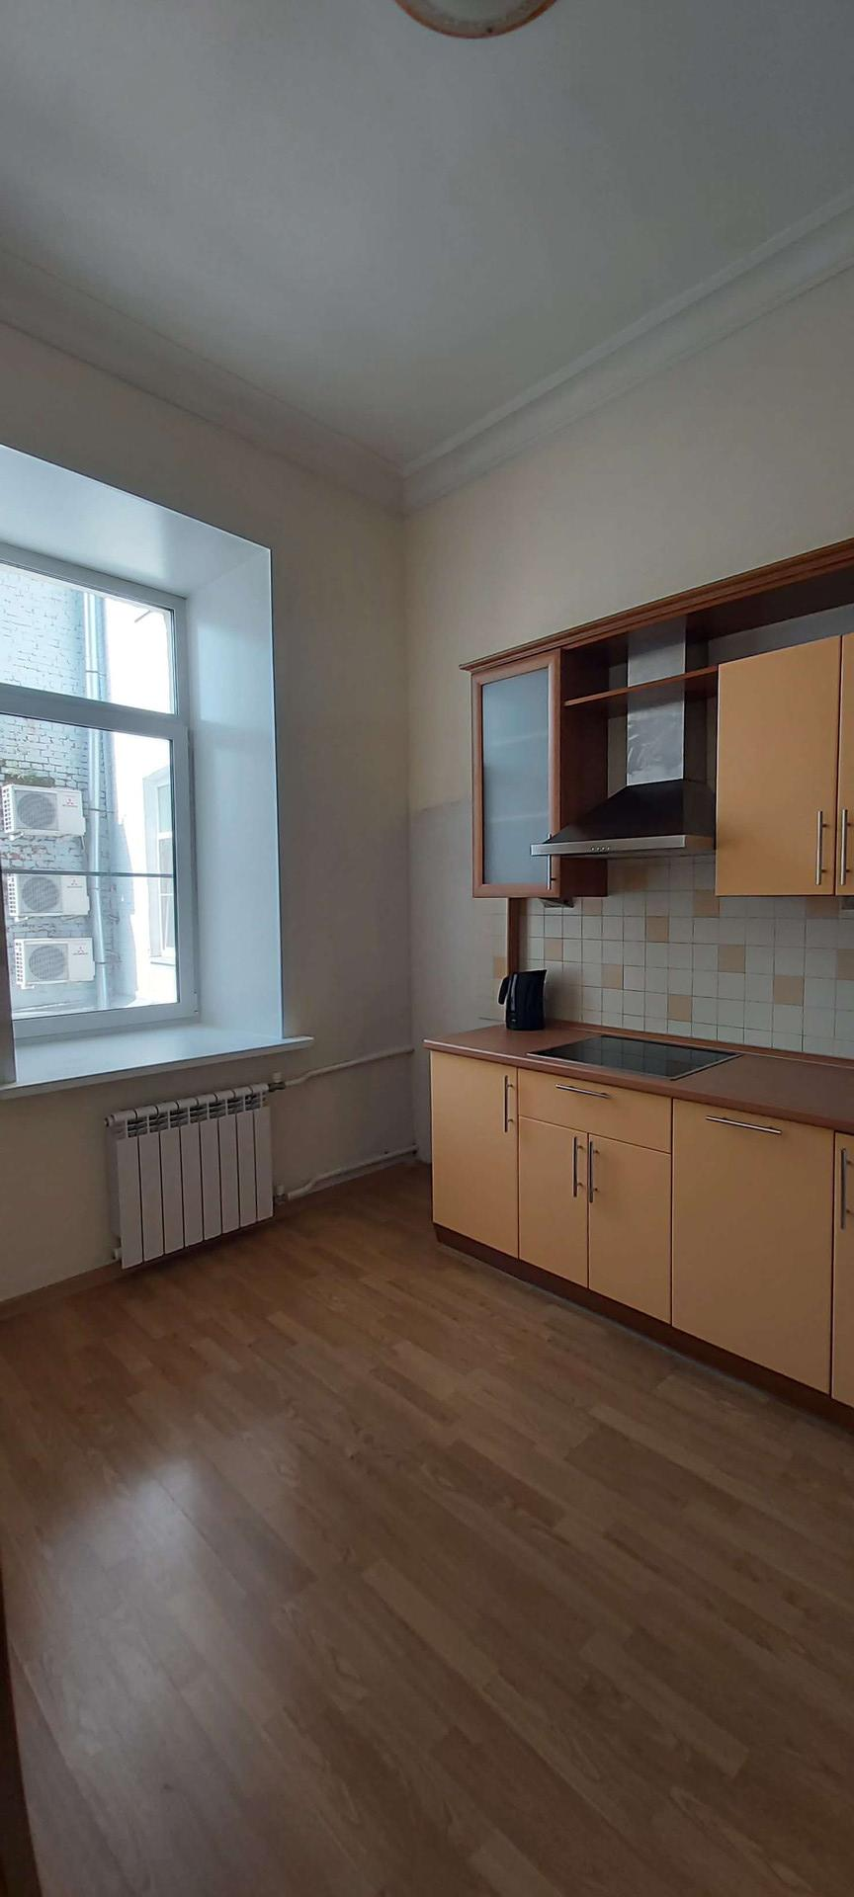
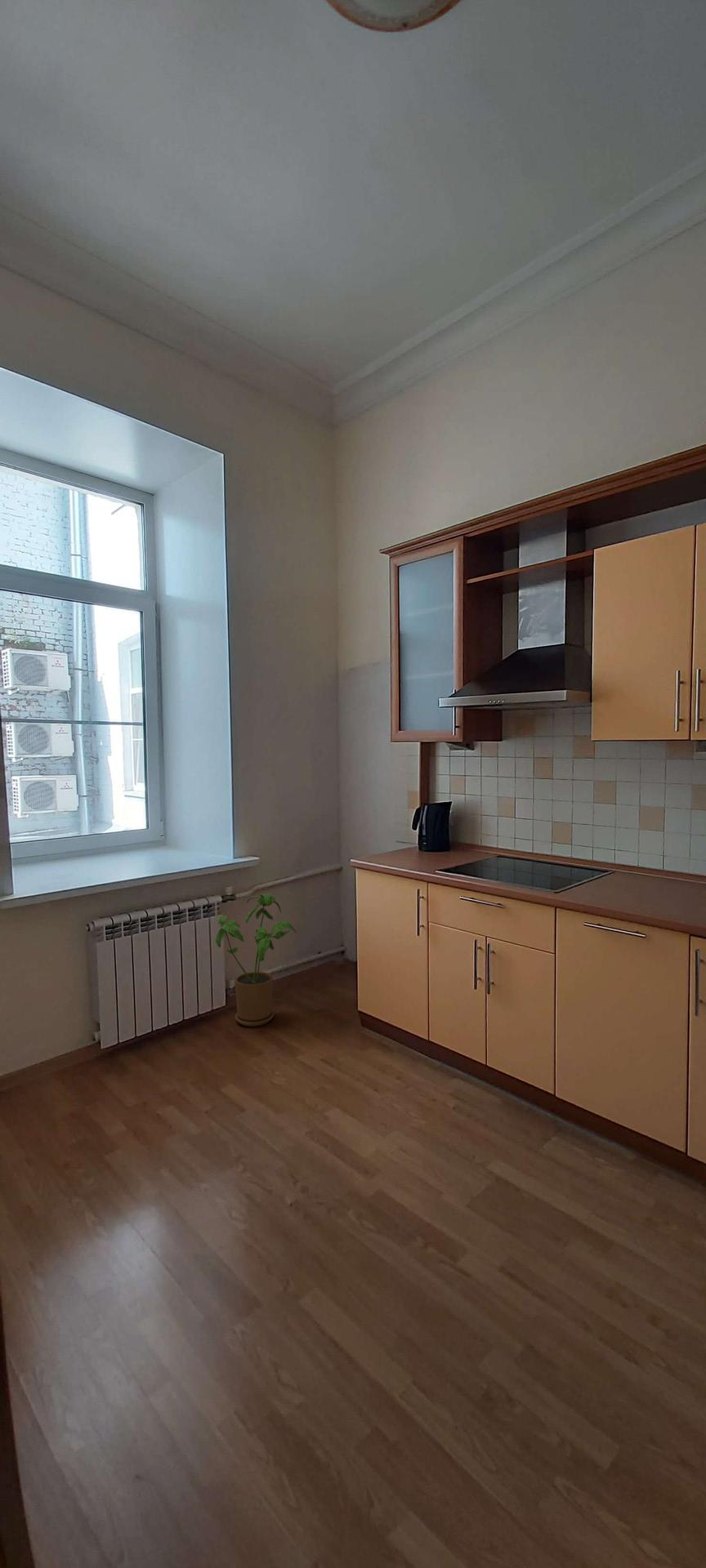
+ house plant [215,893,297,1027]
